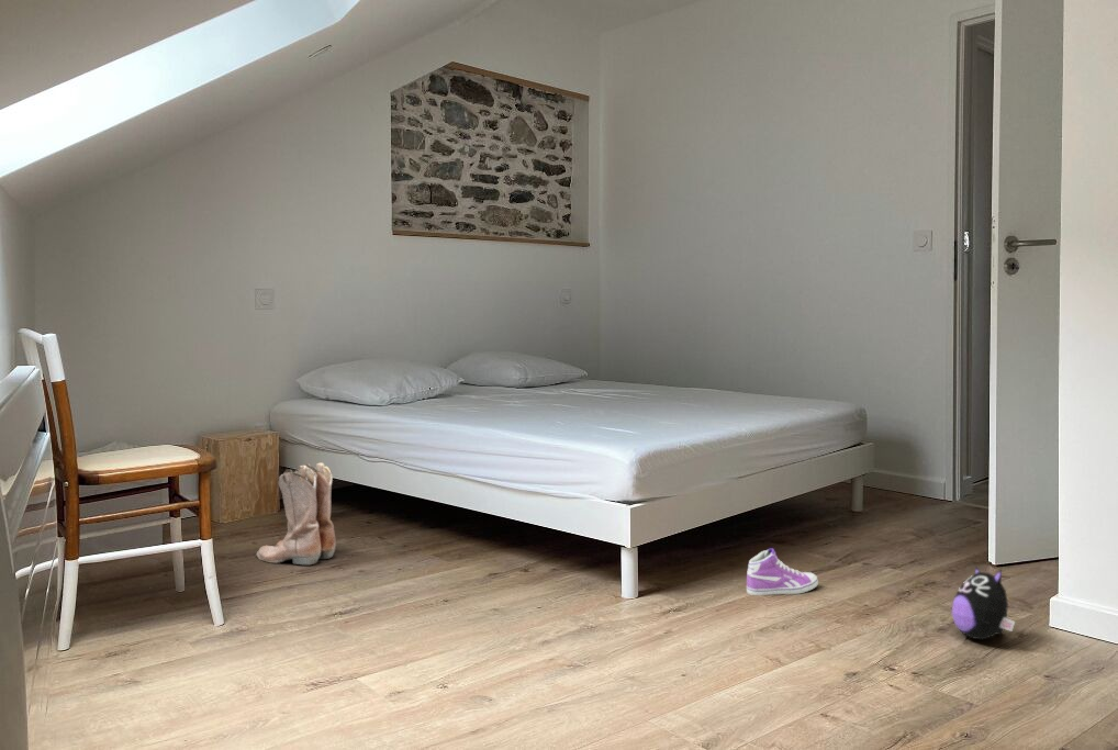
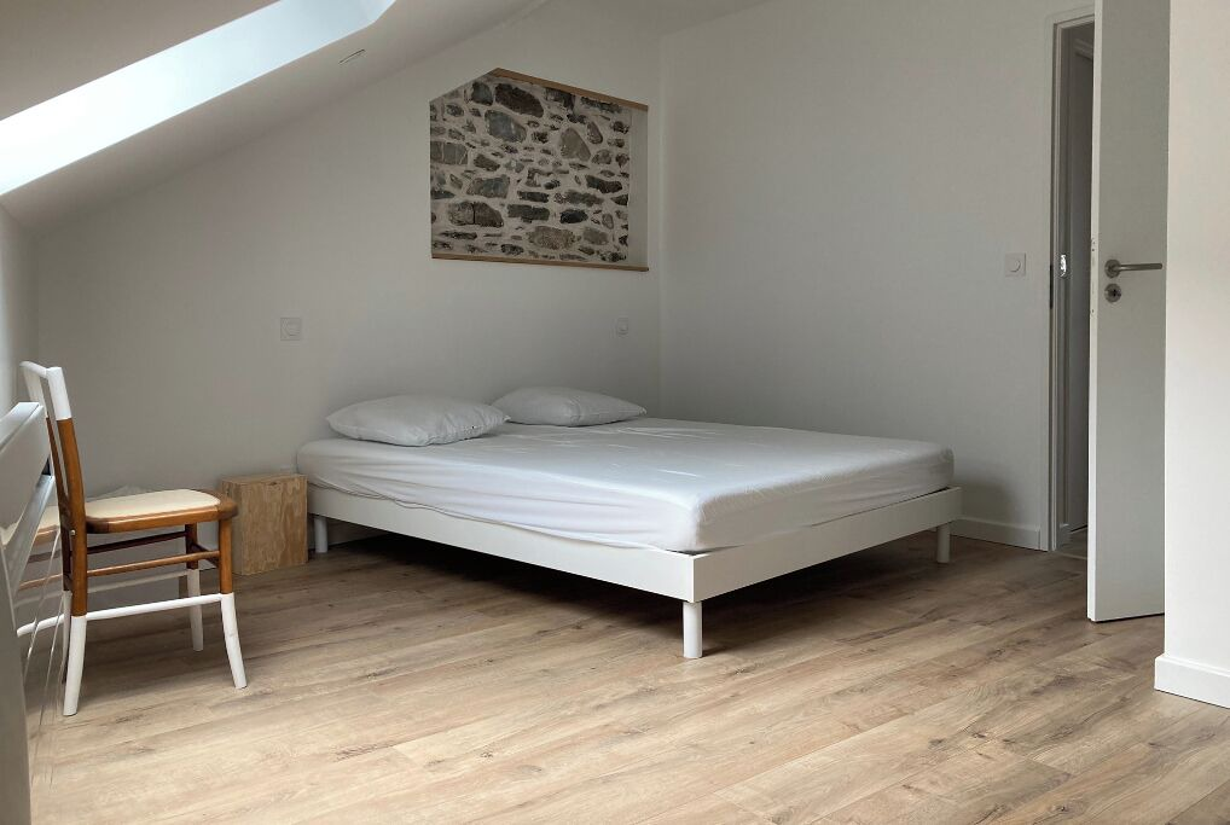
- plush toy [951,566,1016,640]
- boots [256,461,337,566]
- sneaker [746,547,819,596]
